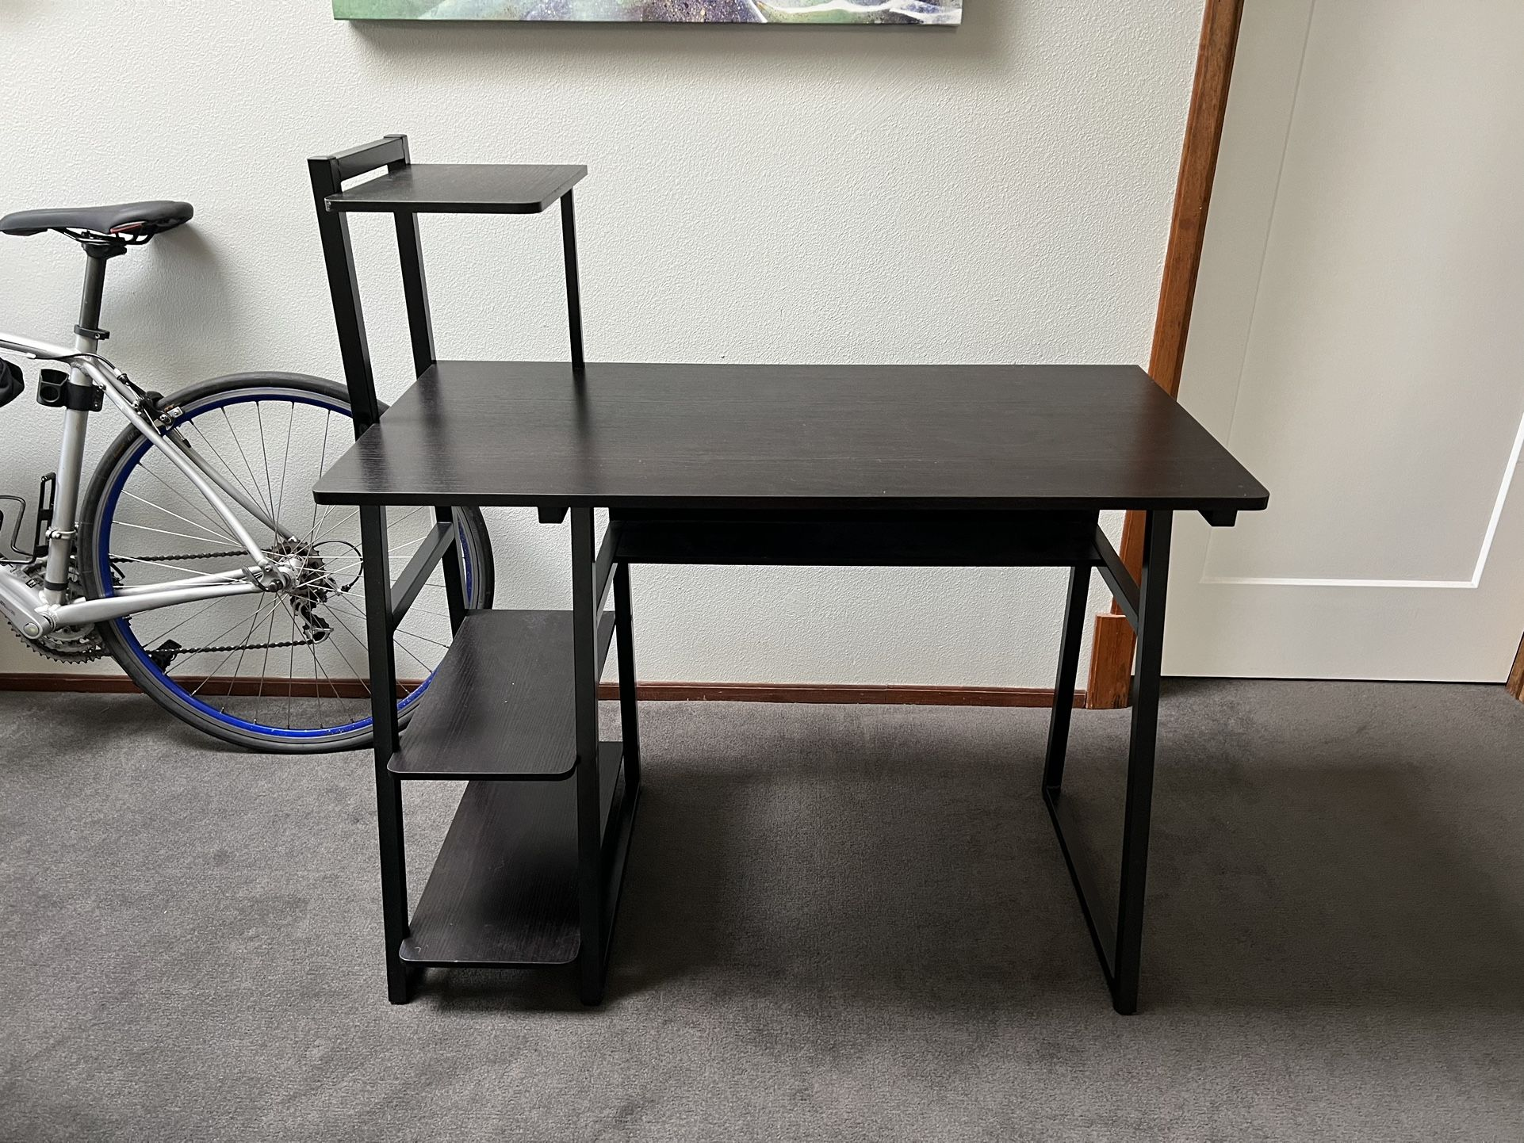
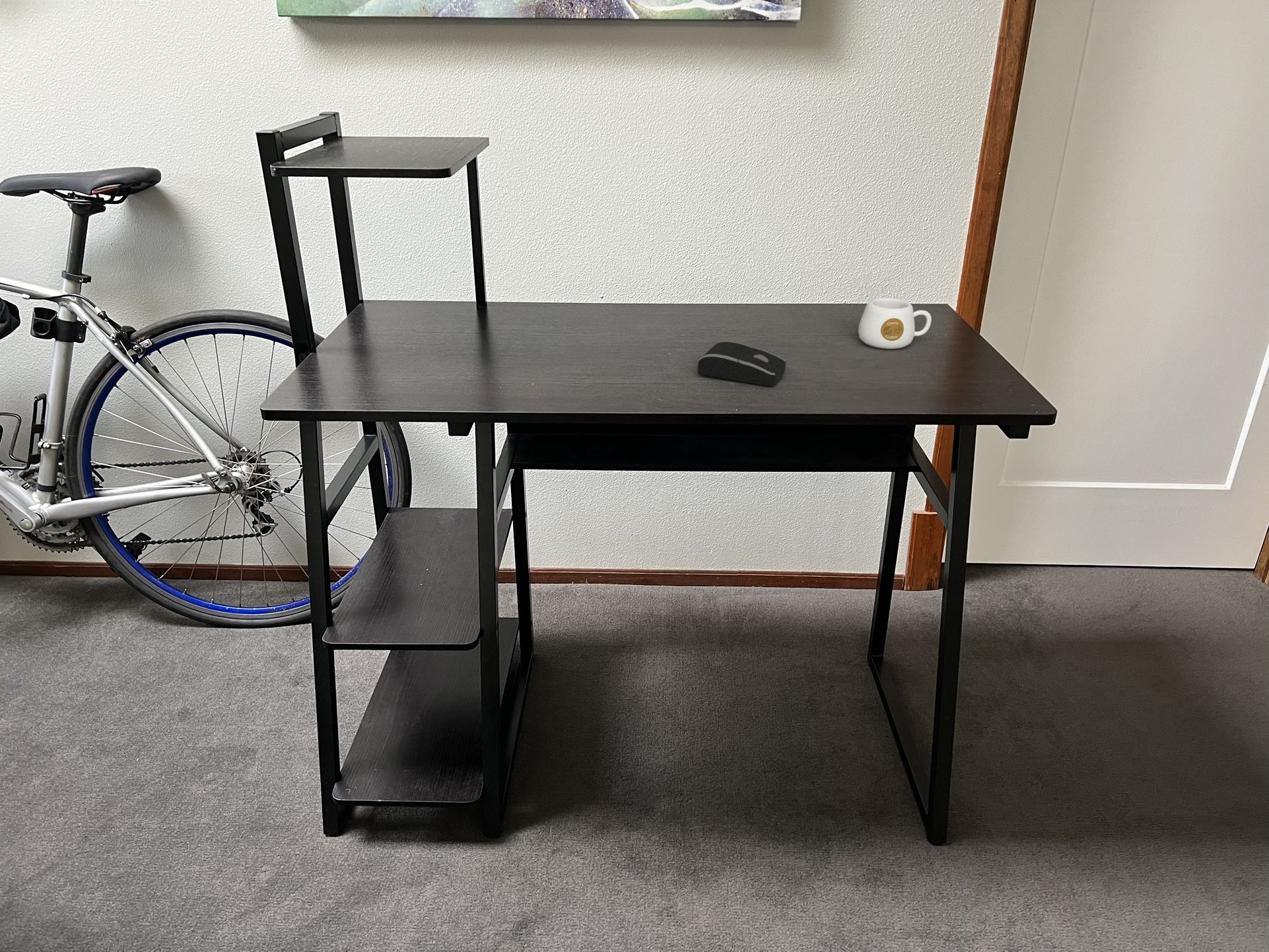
+ computer mouse [697,341,786,387]
+ mug [858,297,932,349]
